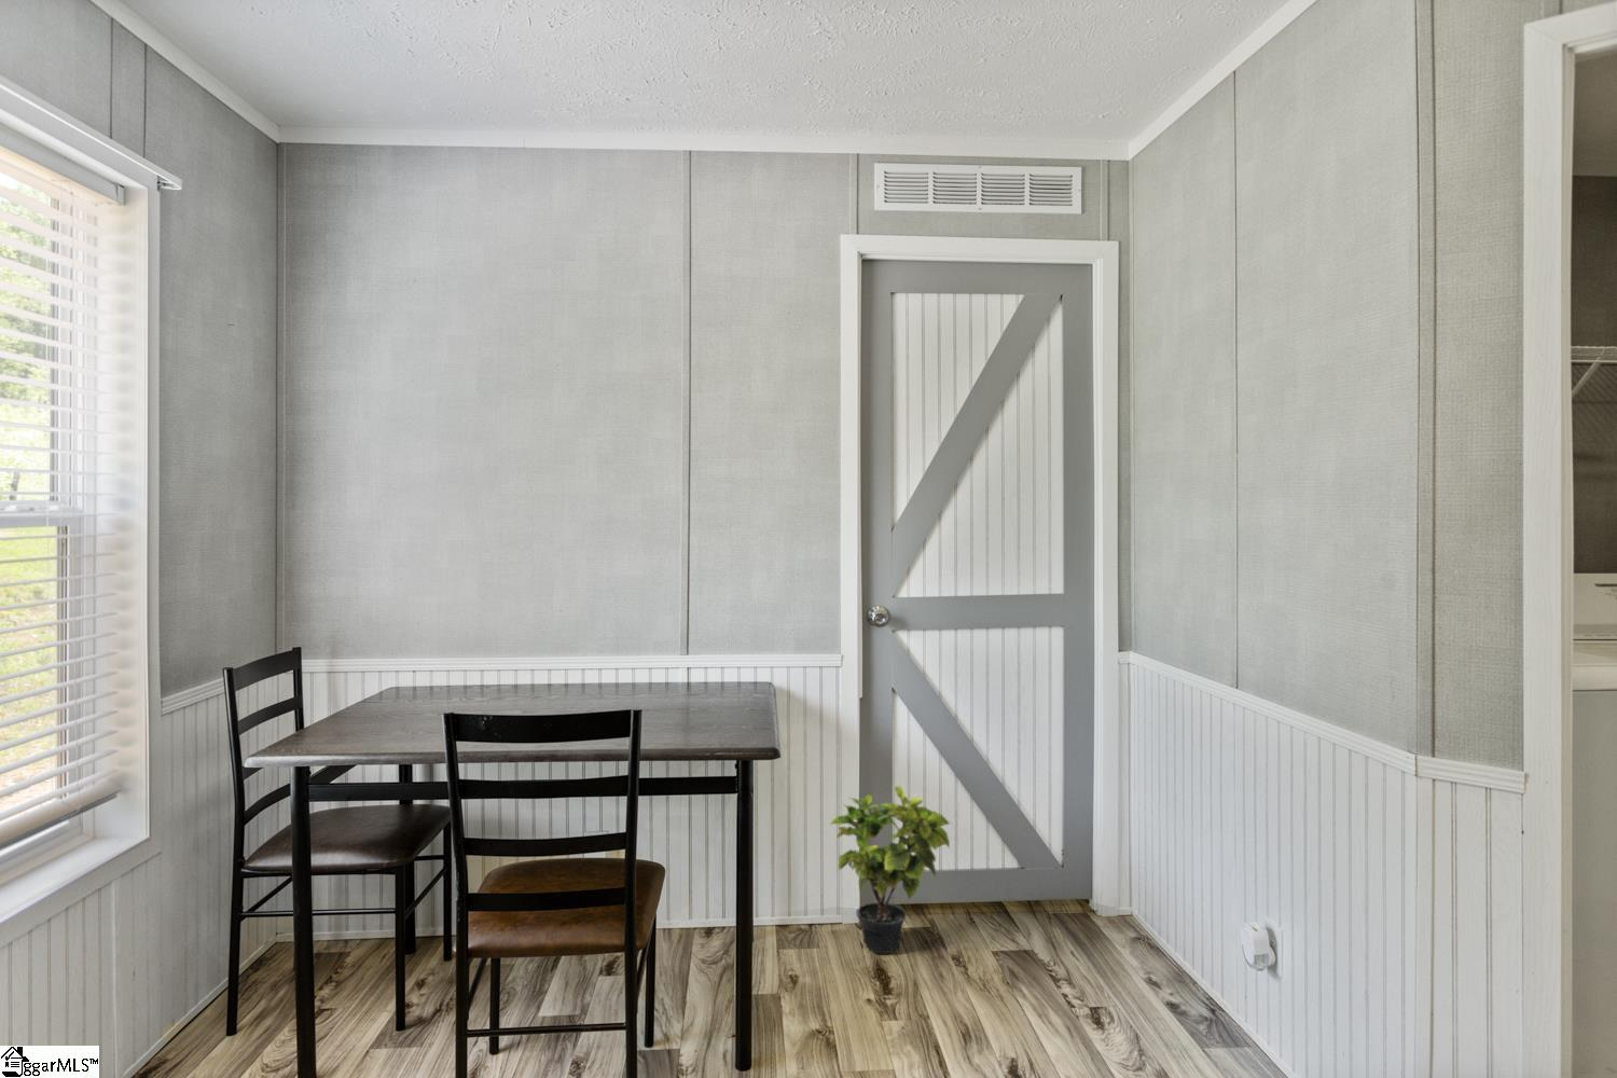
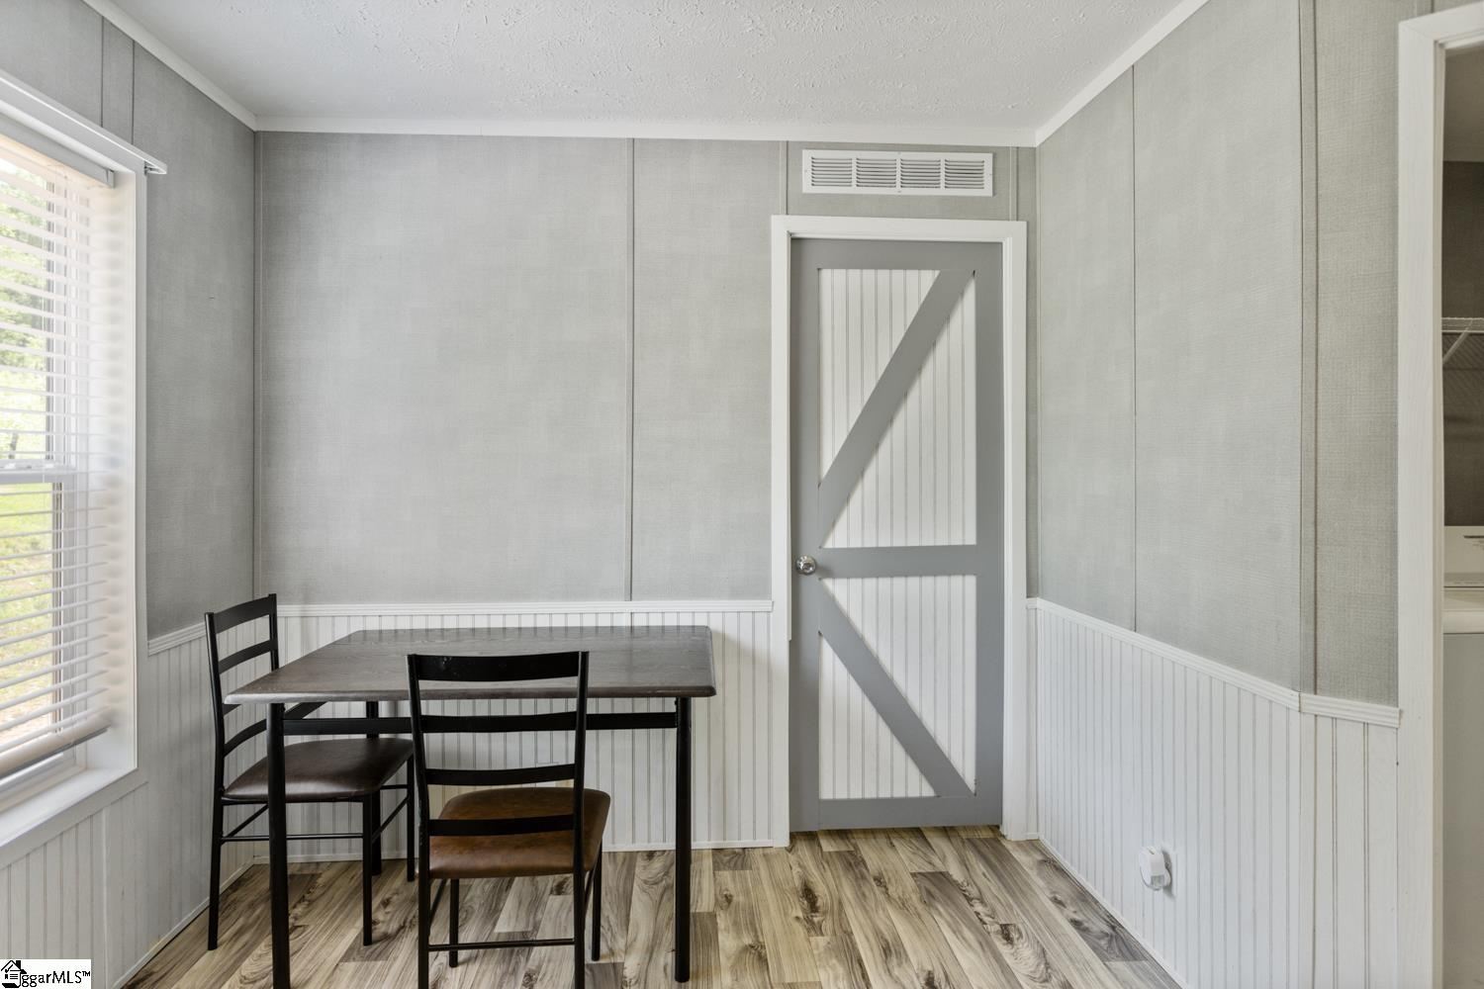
- potted plant [829,783,950,954]
